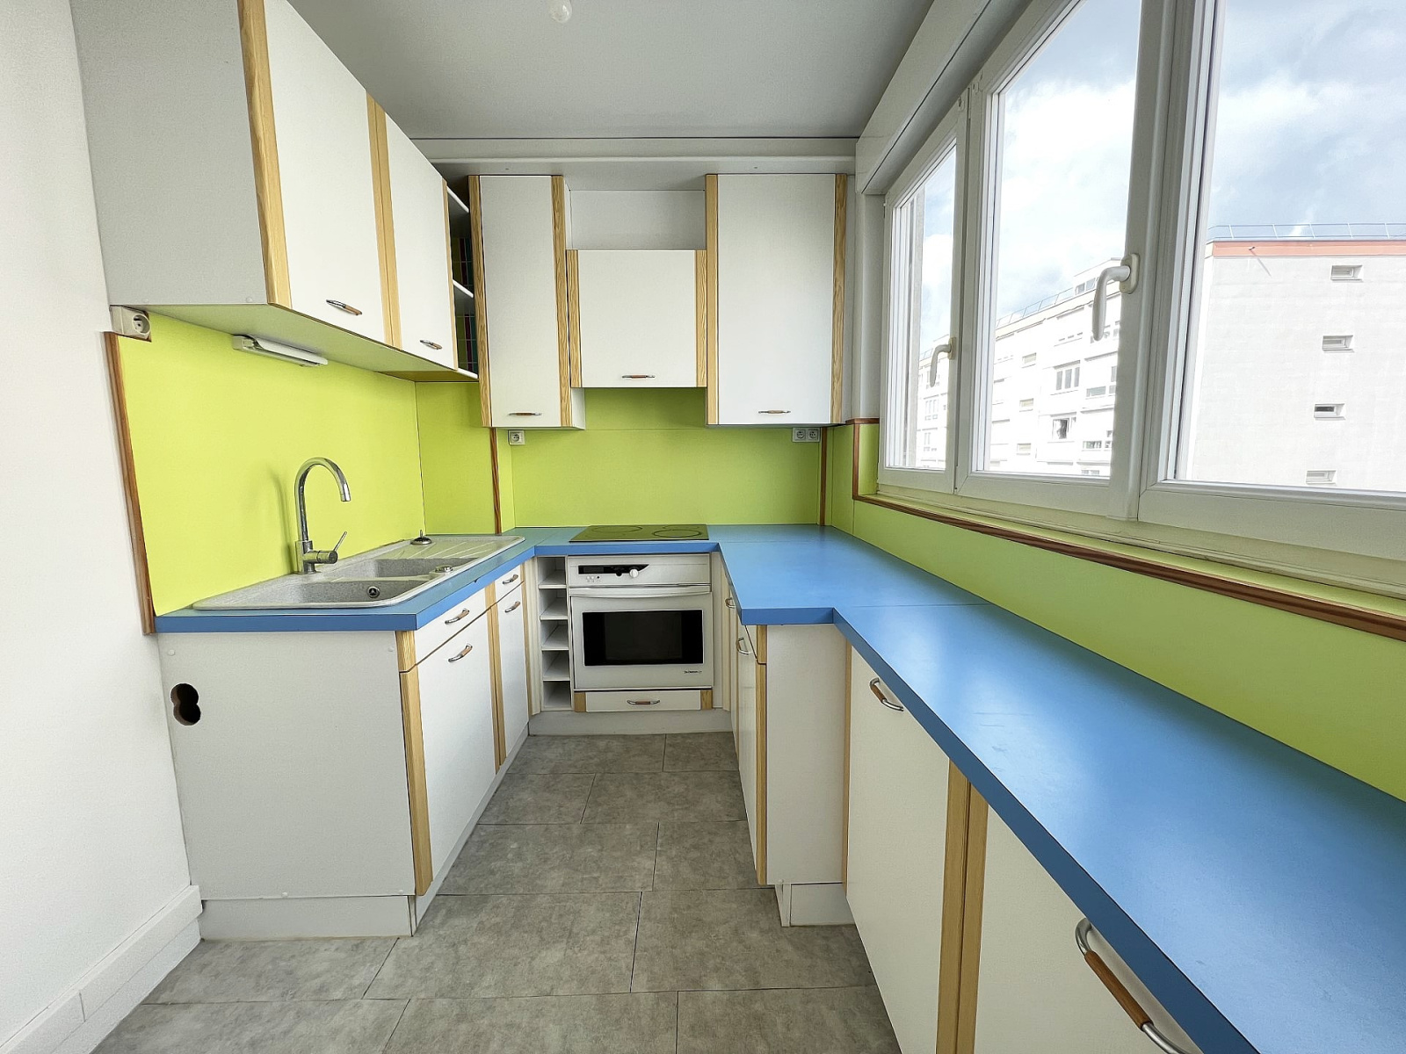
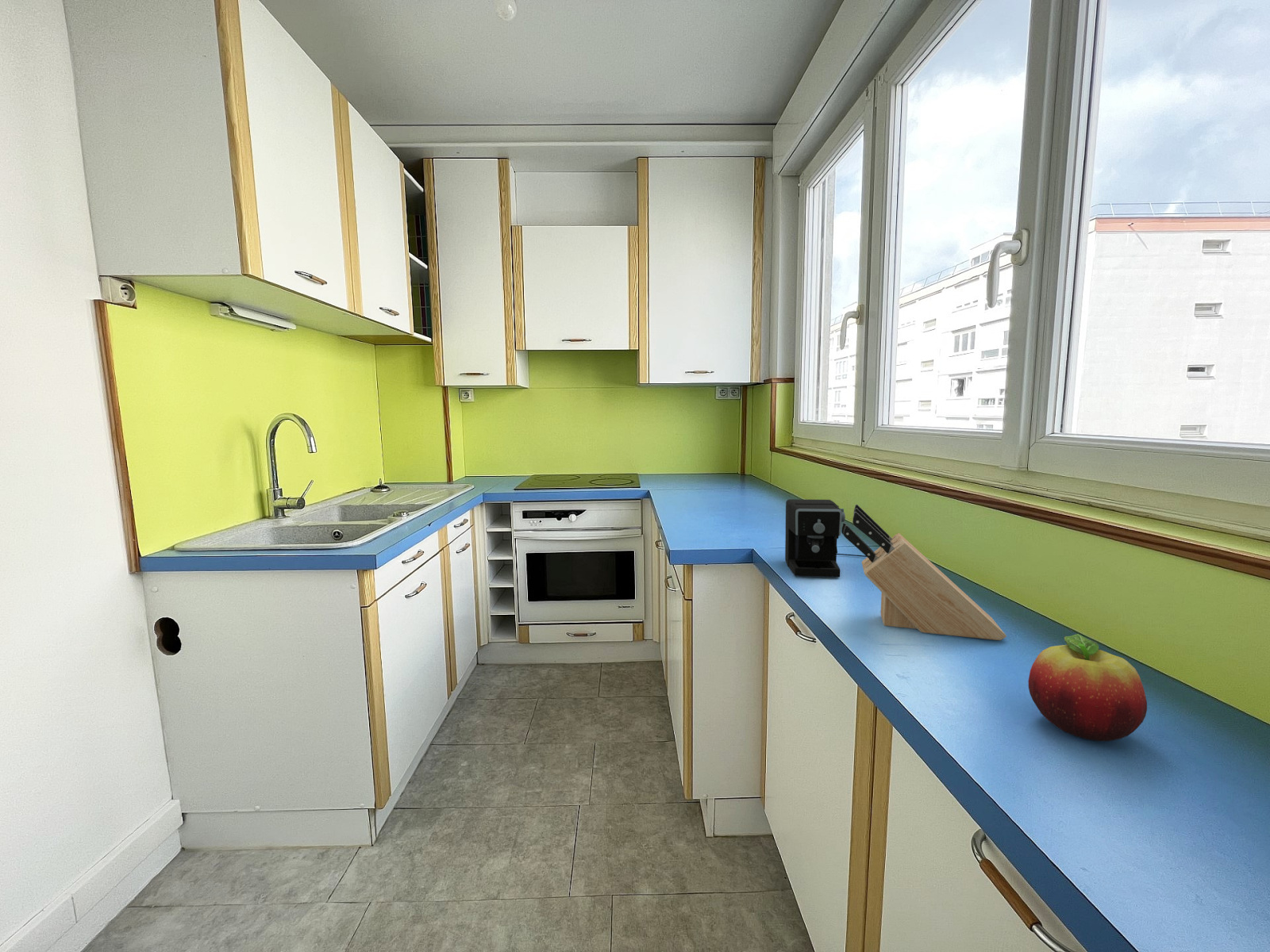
+ coffee maker [784,498,867,578]
+ fruit [1028,633,1148,742]
+ knife block [841,504,1007,641]
